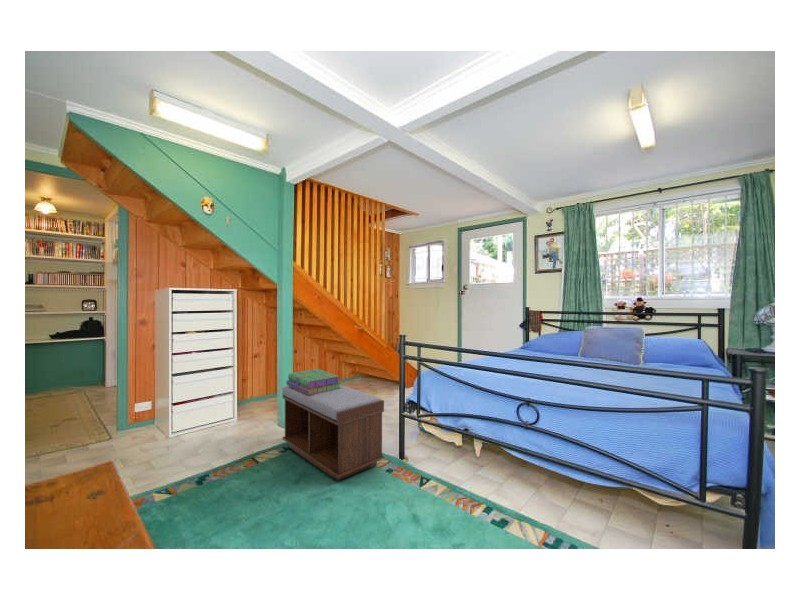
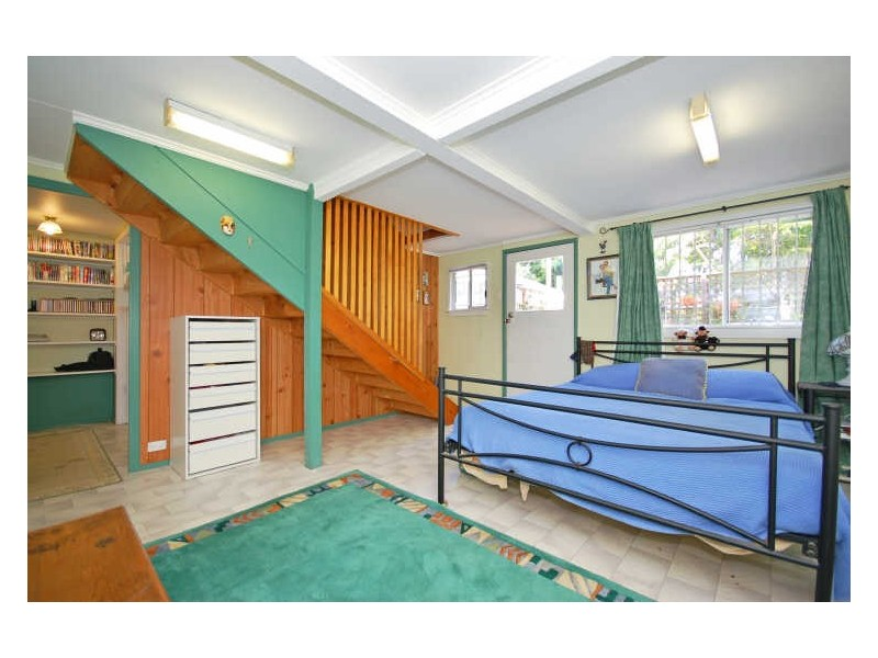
- stack of books [285,368,342,395]
- bench [282,384,385,482]
